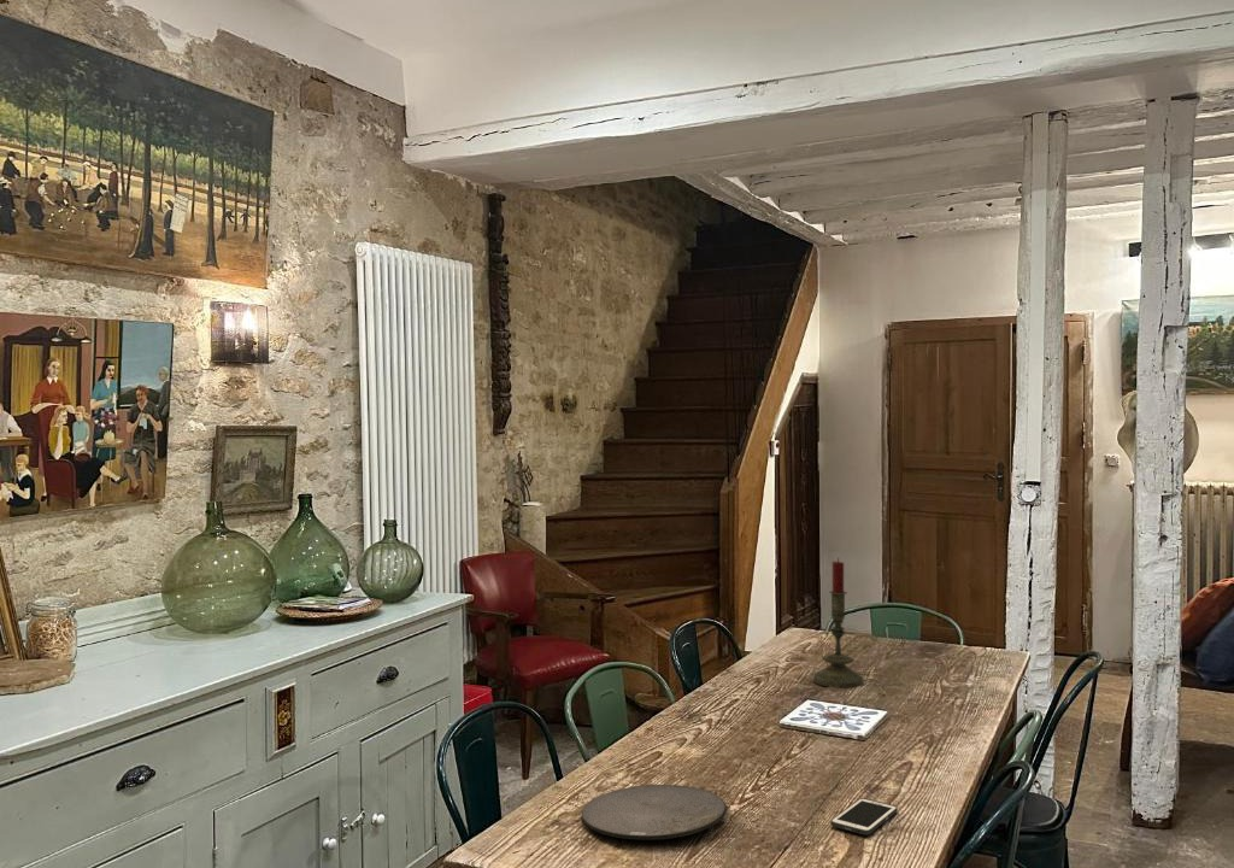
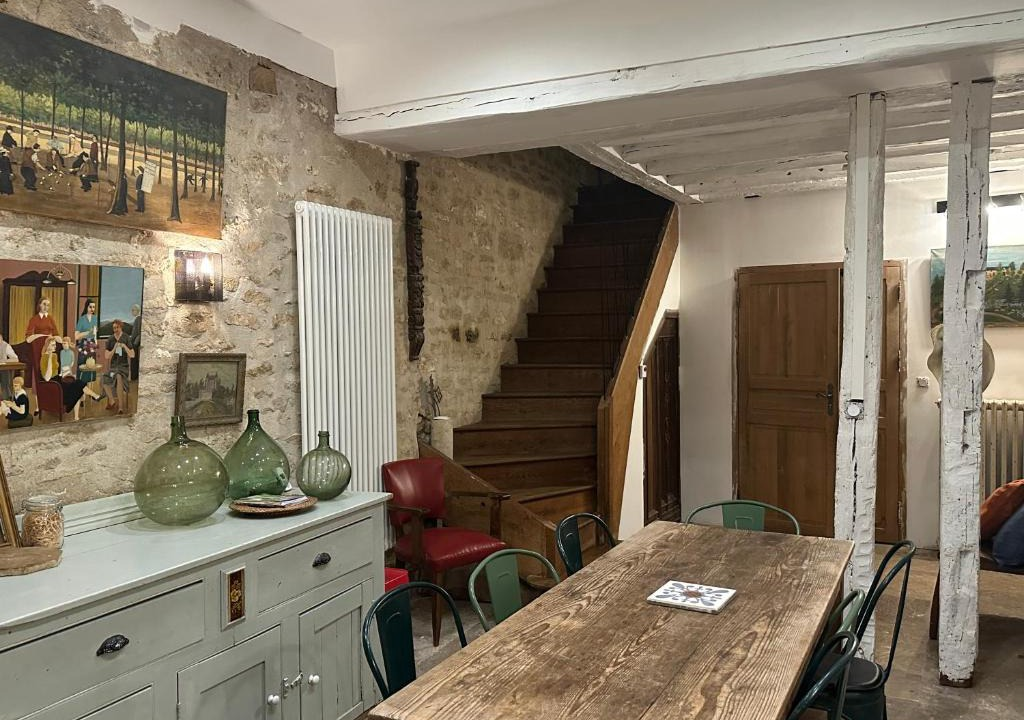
- plate [580,784,728,841]
- cell phone [829,797,899,837]
- candle [812,557,864,690]
